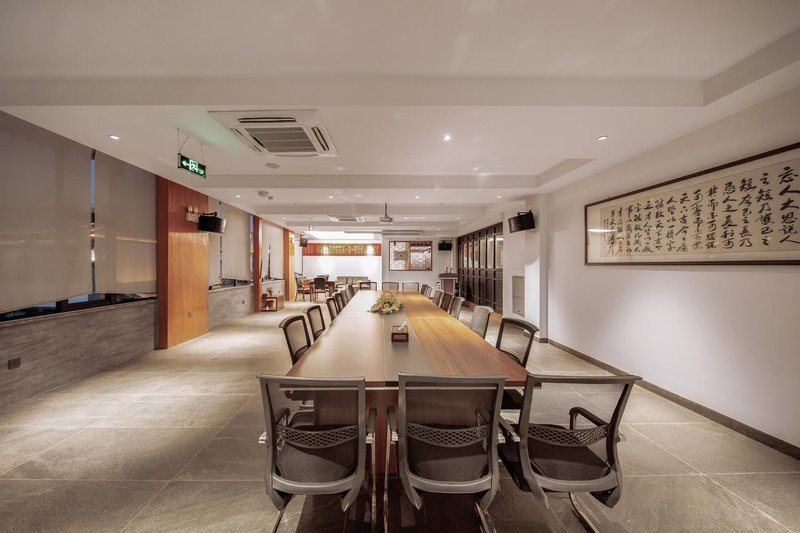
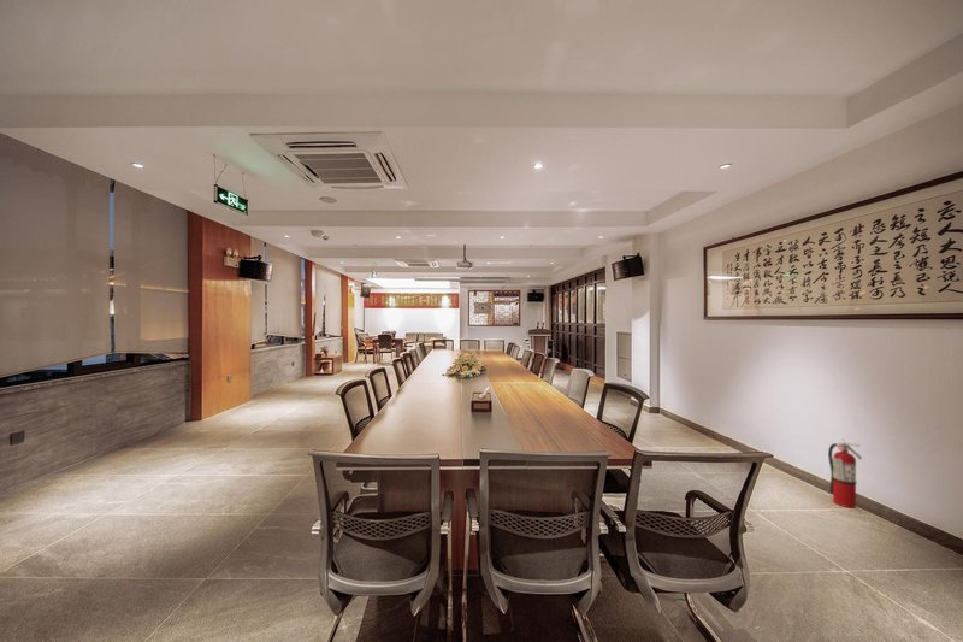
+ fire extinguisher [827,438,863,508]
